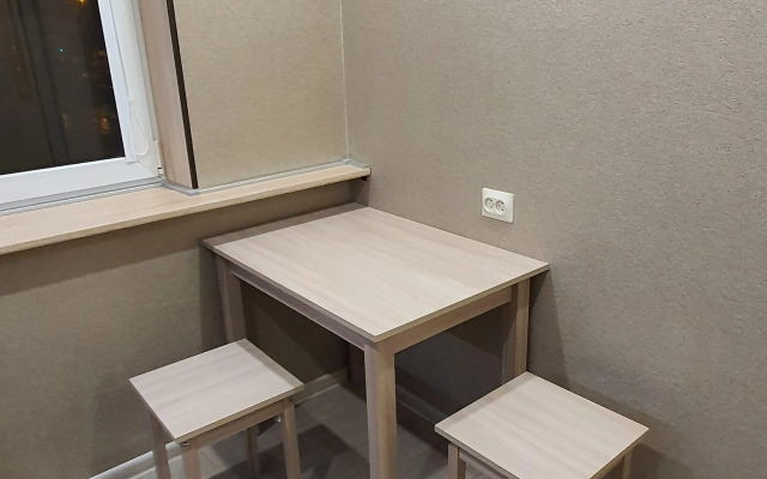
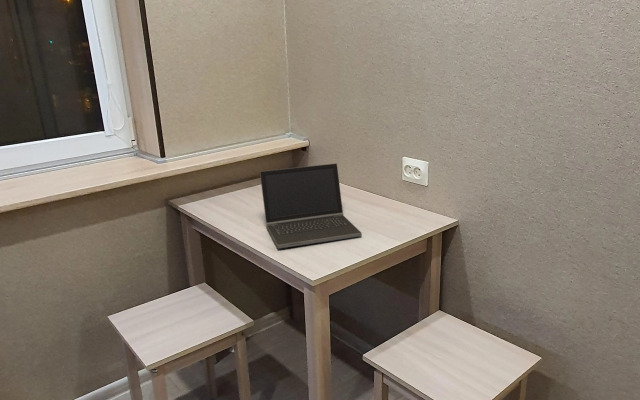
+ laptop computer [259,162,363,249]
